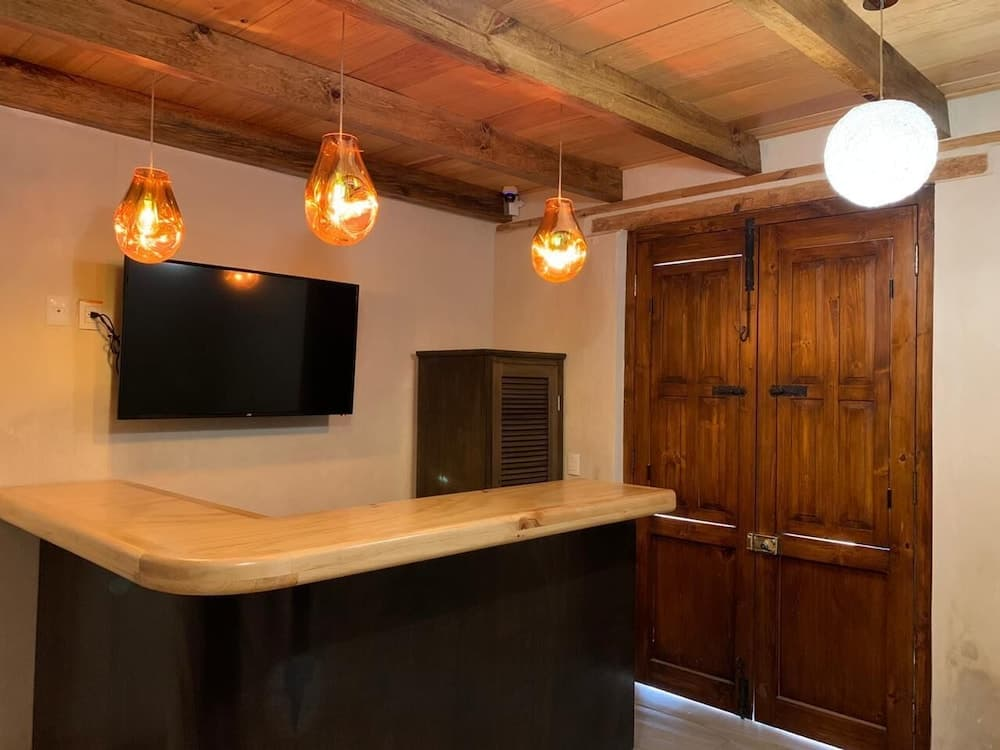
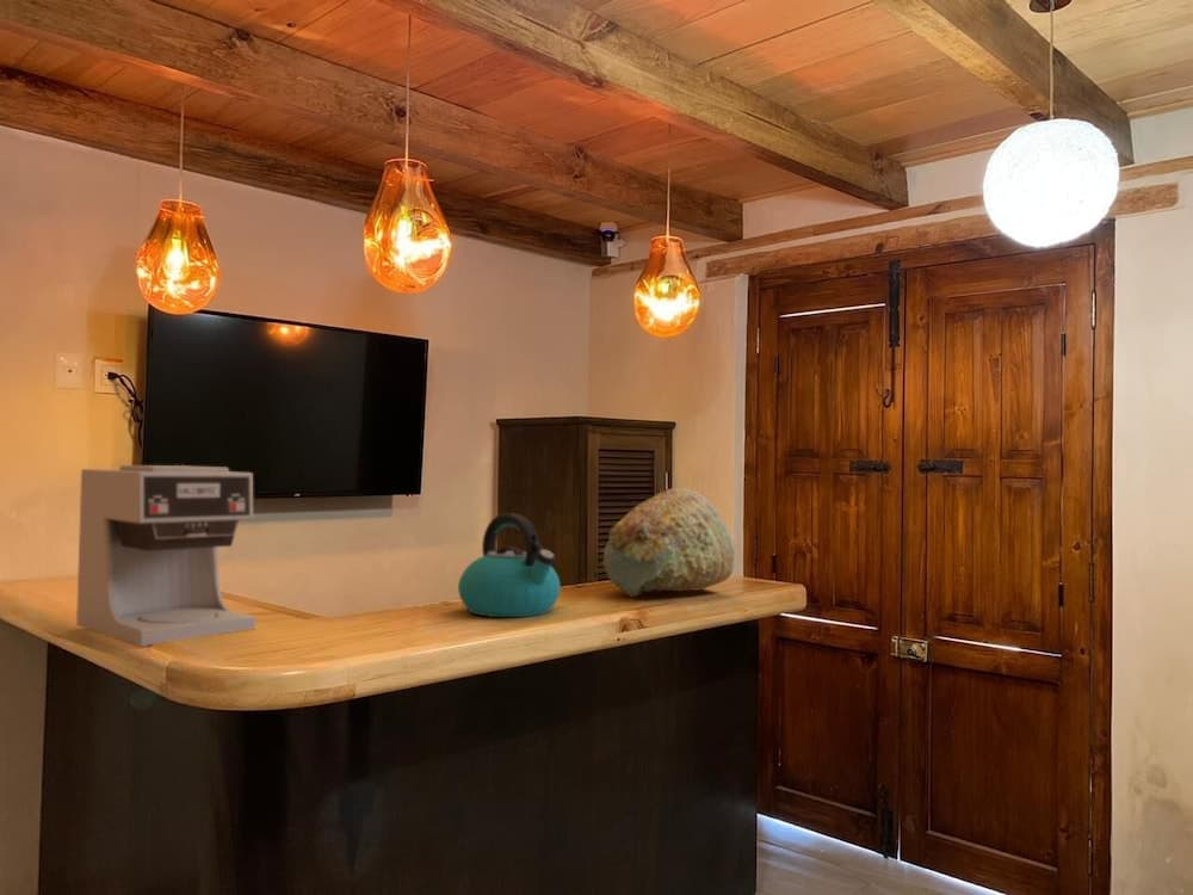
+ coffee maker [75,464,256,648]
+ bowl [601,487,736,598]
+ kettle [457,512,562,618]
